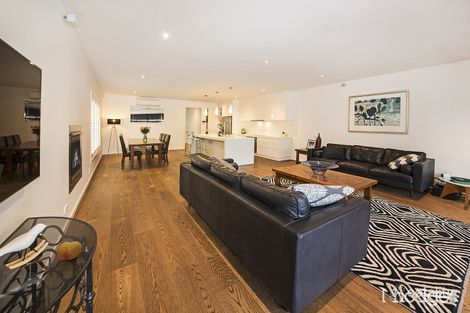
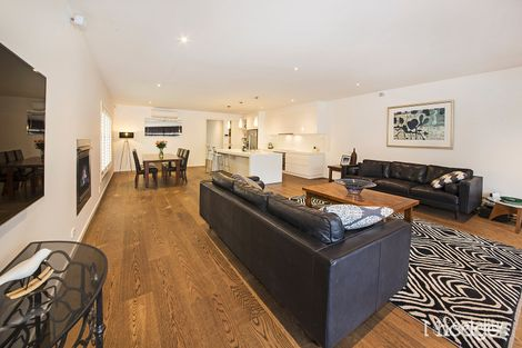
- fruit [56,241,83,261]
